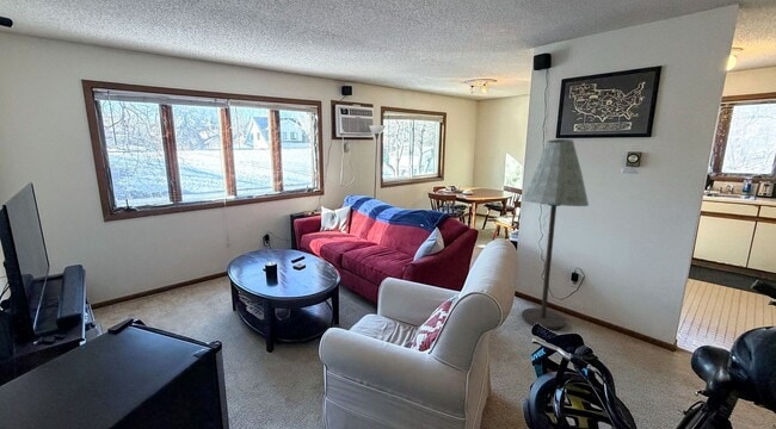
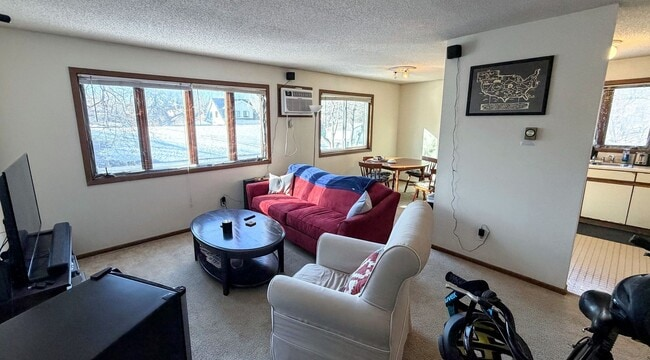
- floor lamp [521,138,590,331]
